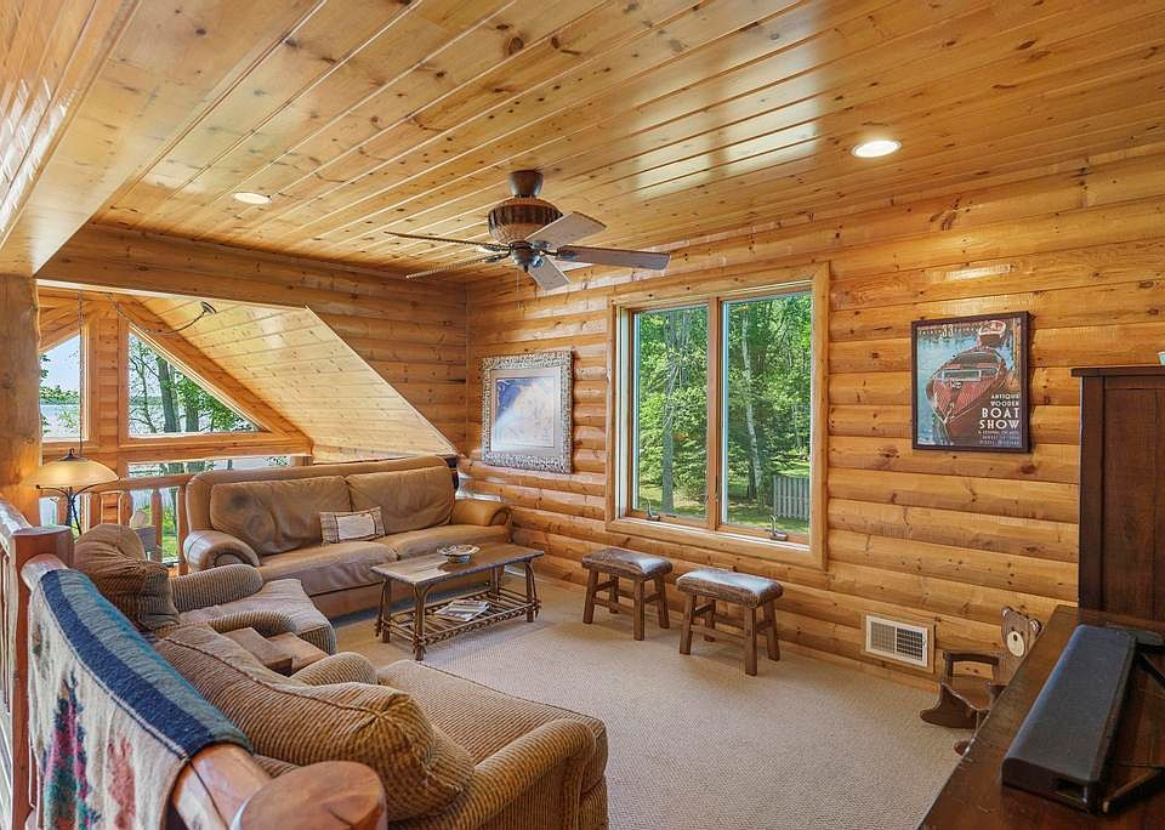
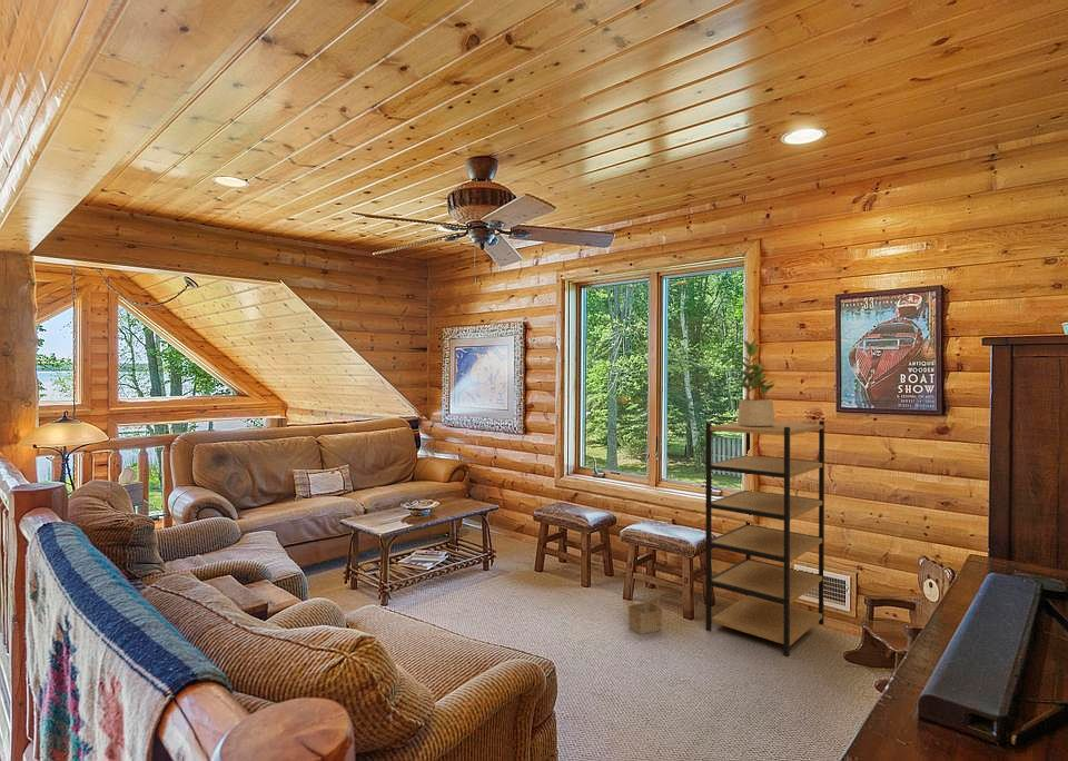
+ potted plant [730,339,775,426]
+ basket [627,572,663,635]
+ shelving unit [704,419,825,658]
